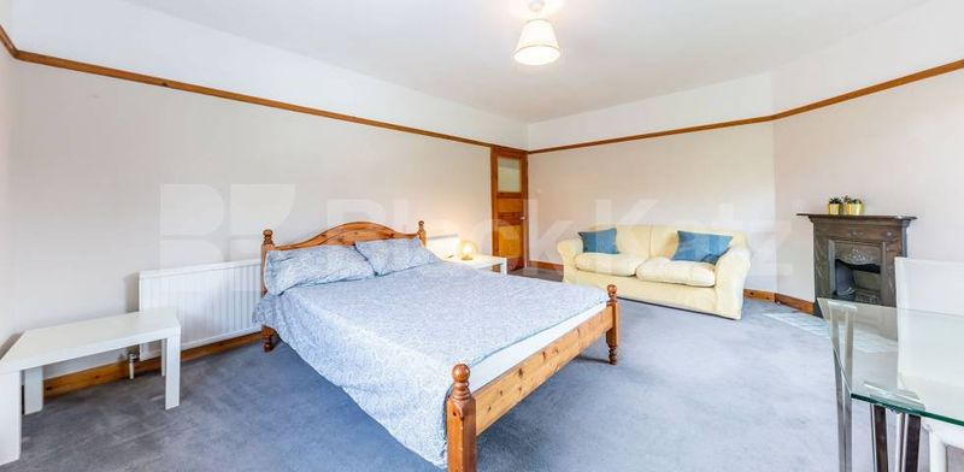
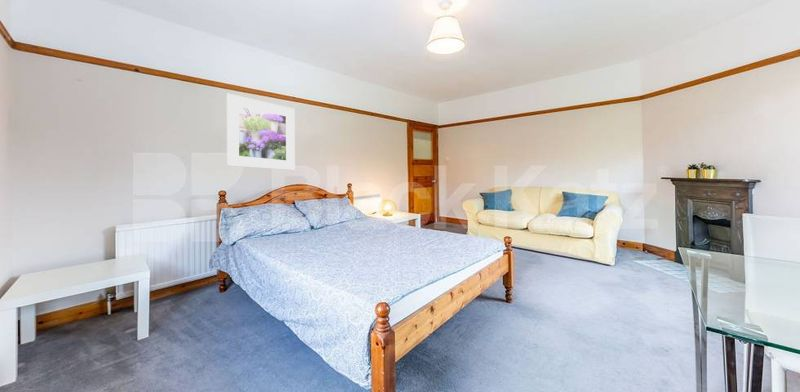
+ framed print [226,93,296,171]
